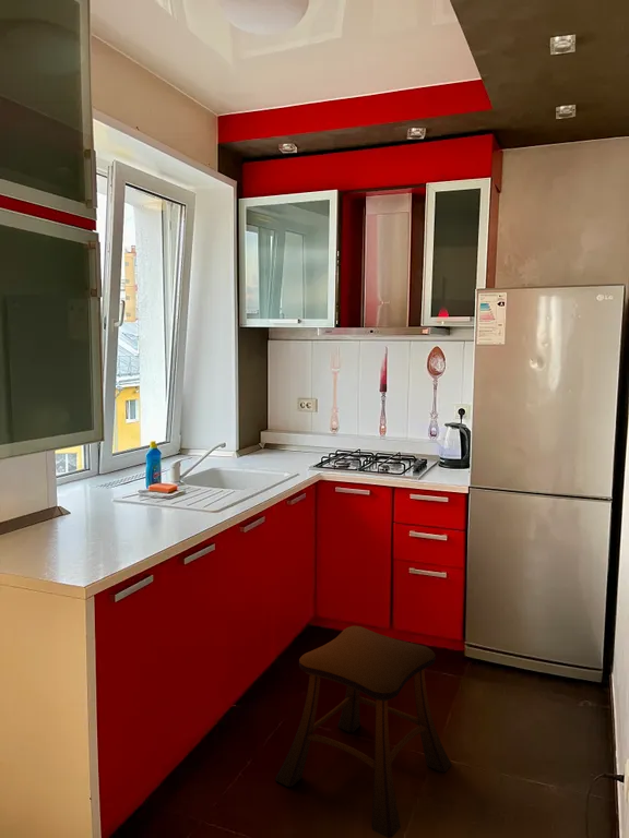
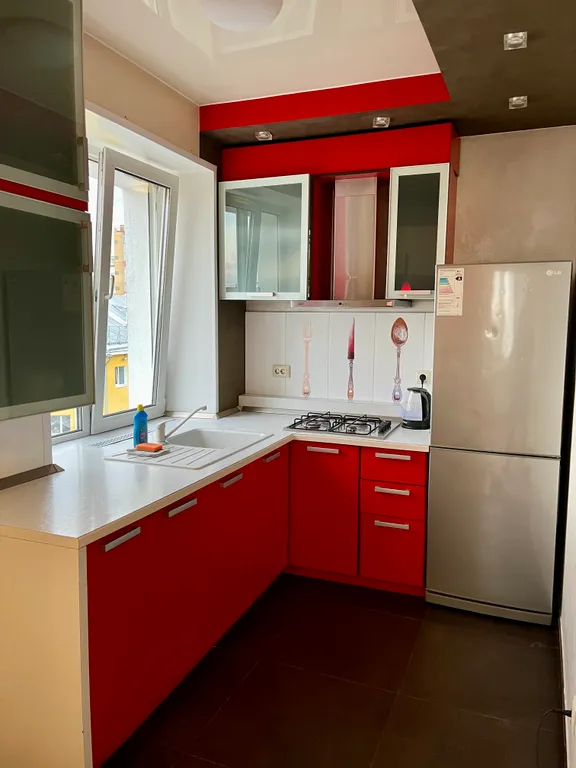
- stool [274,625,453,838]
